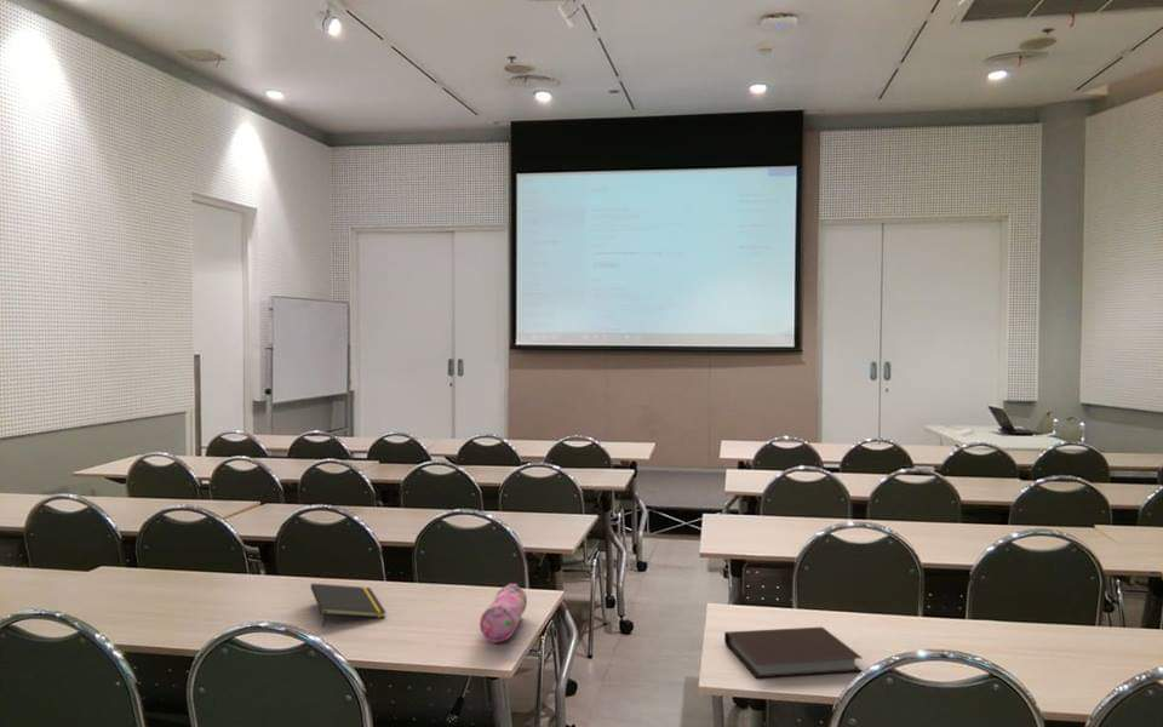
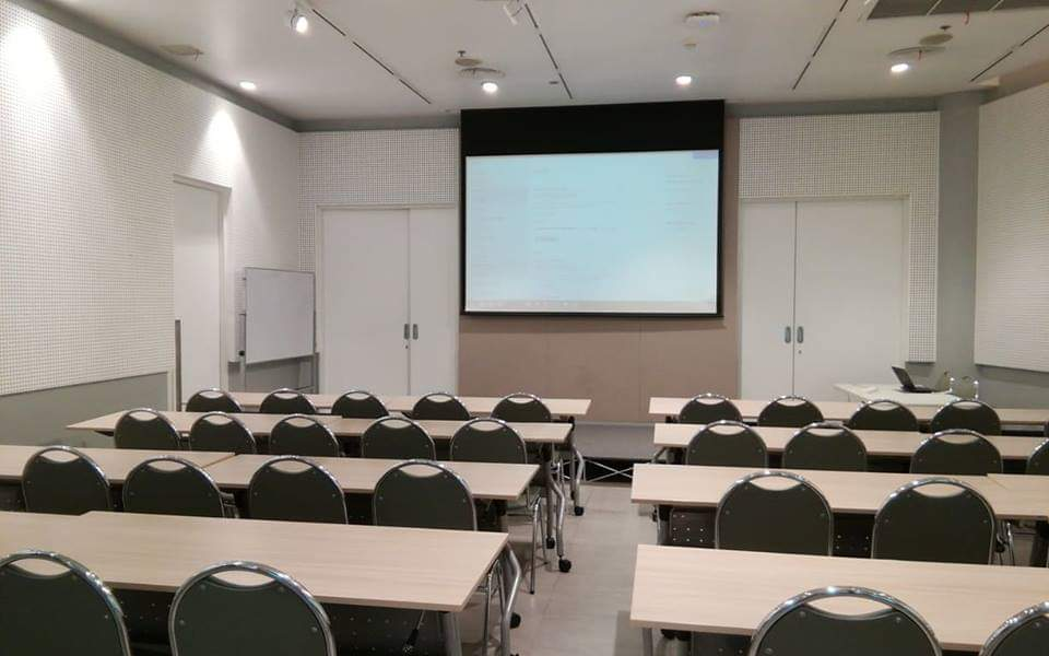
- notebook [723,626,864,679]
- notepad [309,583,388,628]
- pencil case [479,583,528,643]
